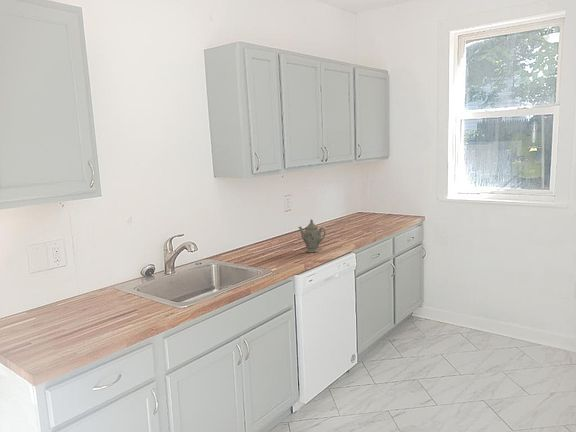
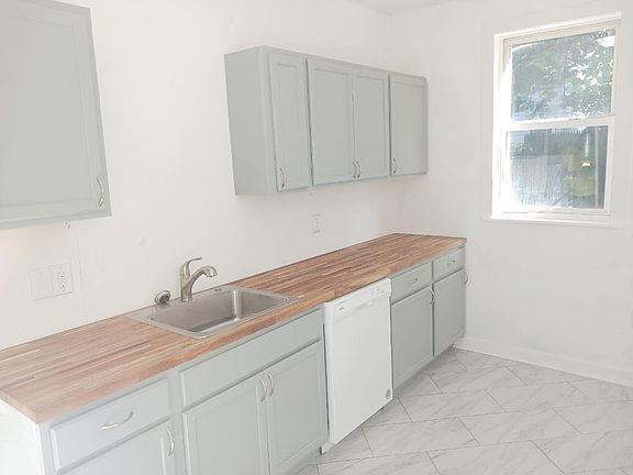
- chinaware [297,218,327,253]
